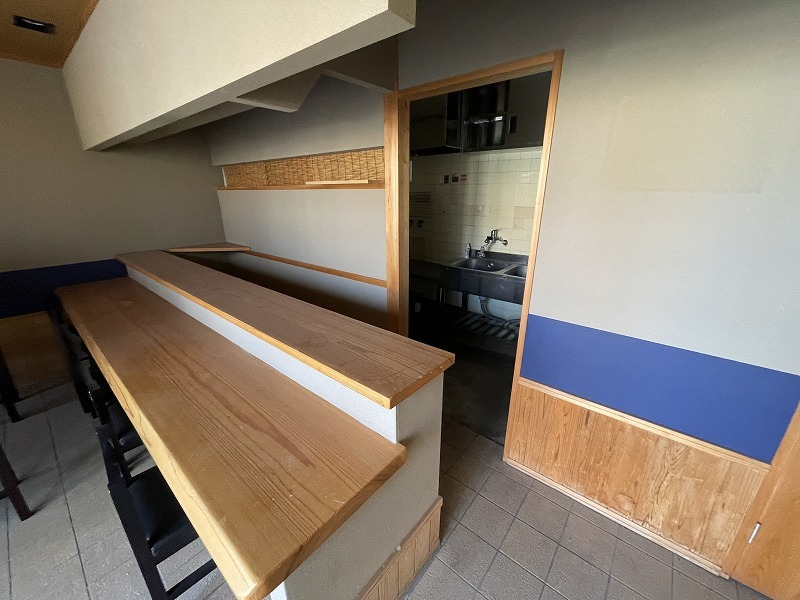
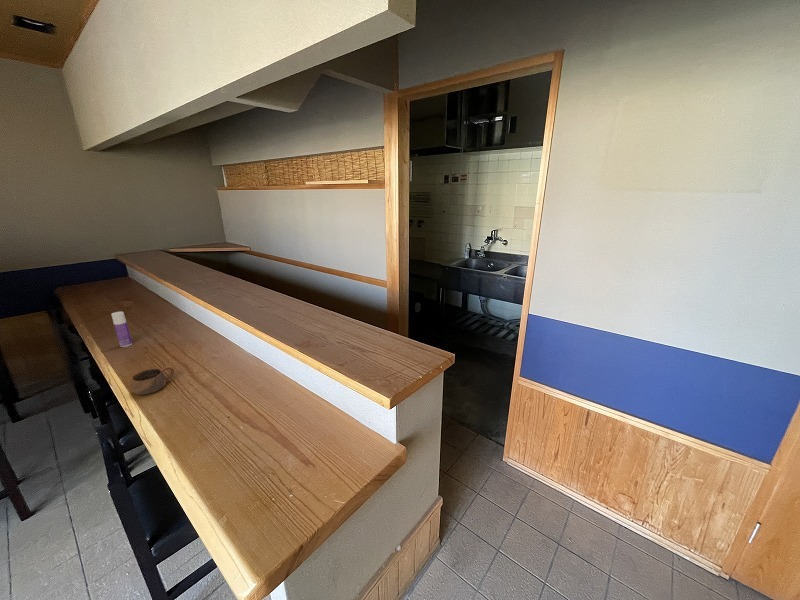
+ cup [130,366,175,396]
+ bottle [110,311,133,348]
